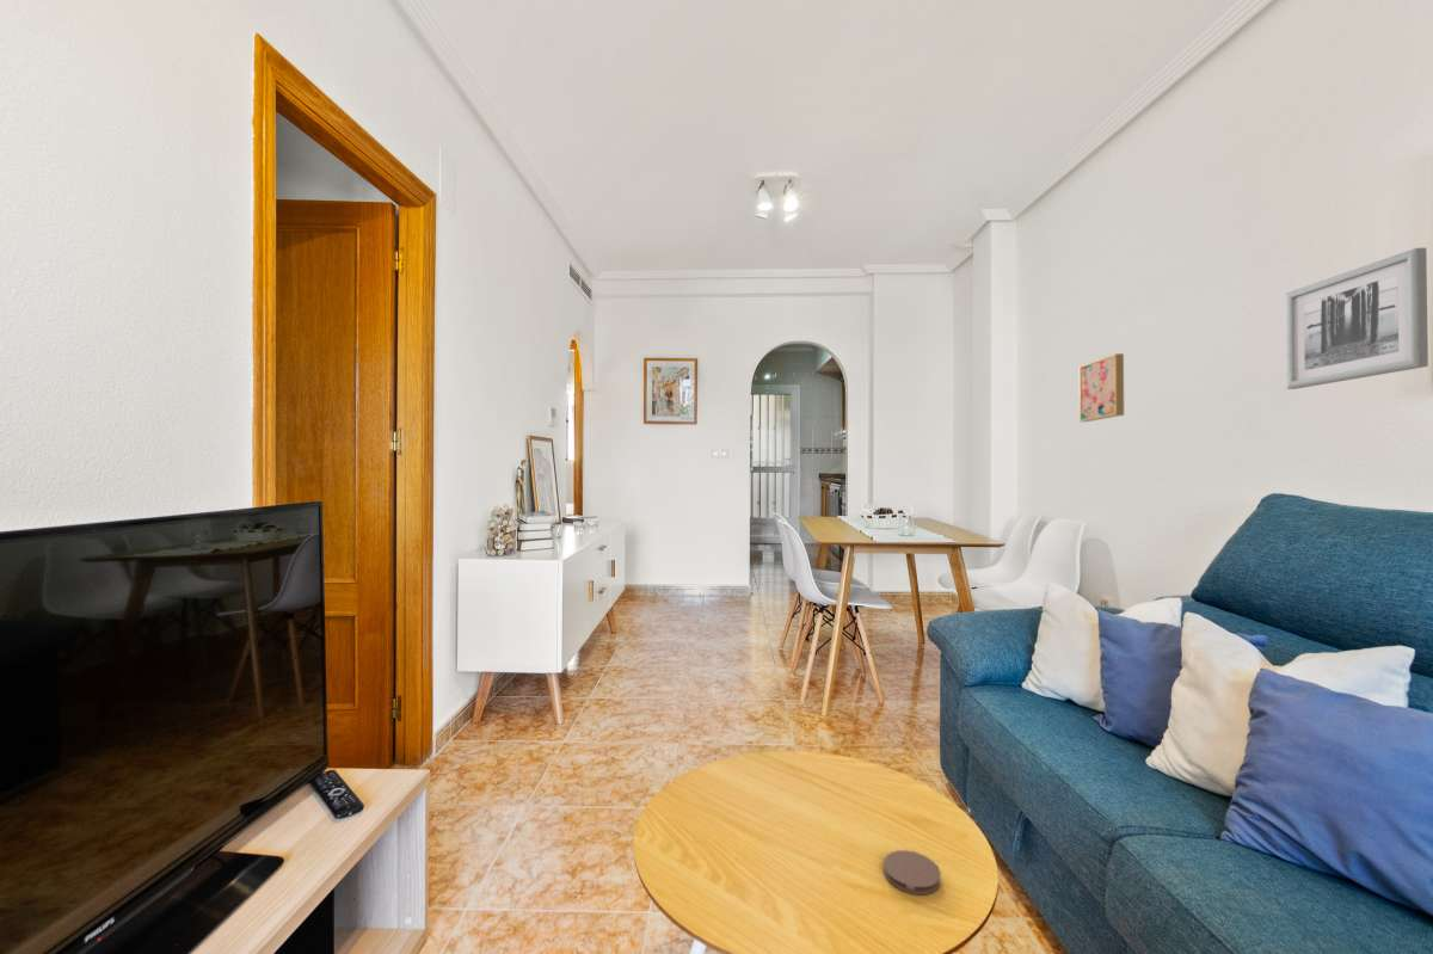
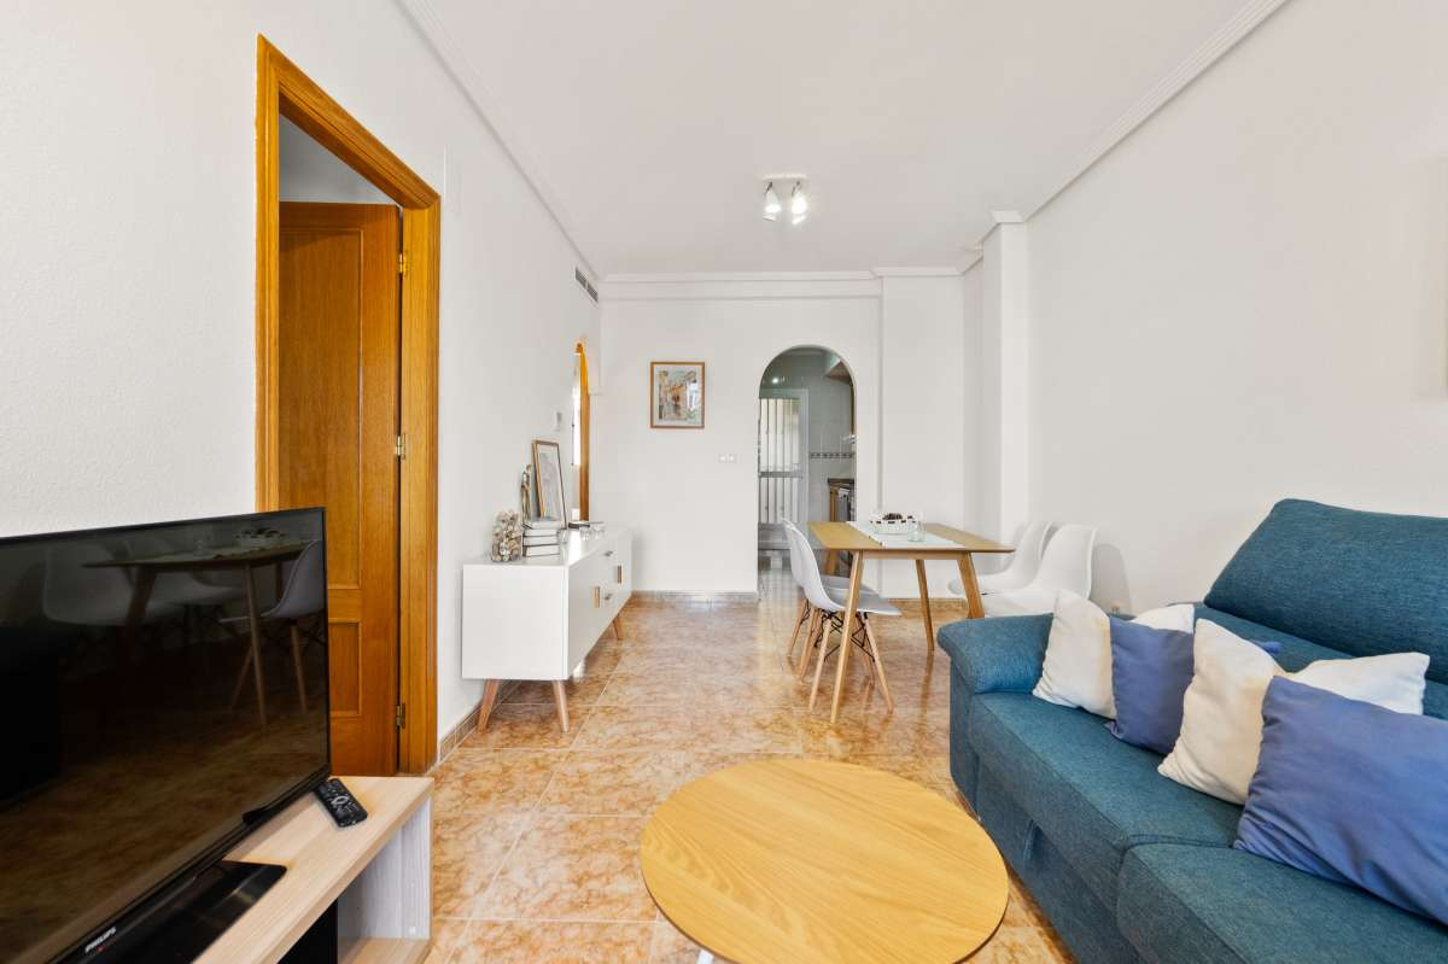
- coaster [882,849,942,895]
- wall art [1078,352,1125,423]
- wall art [1285,247,1429,390]
